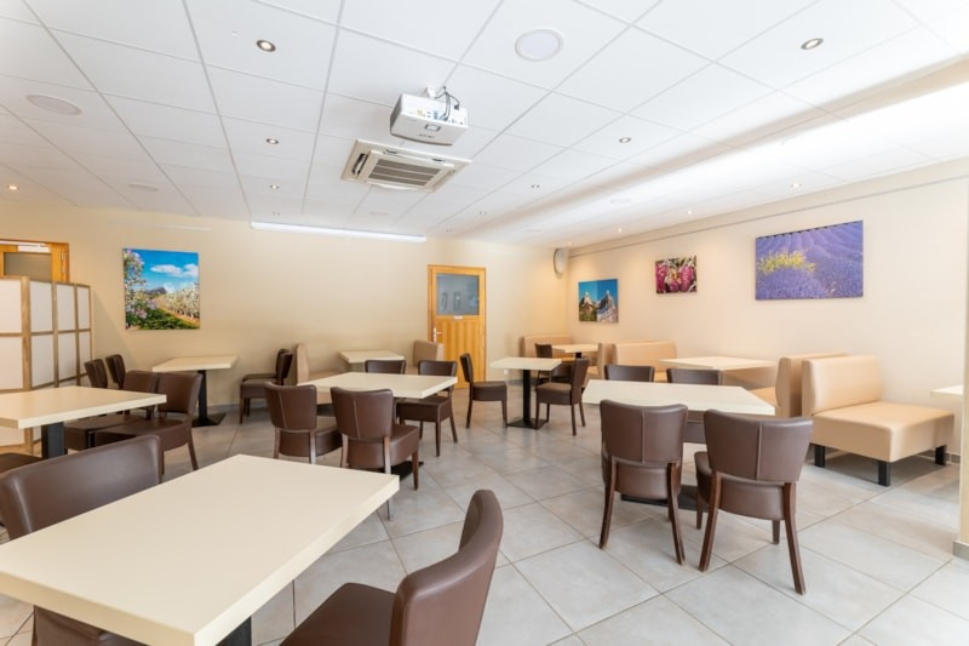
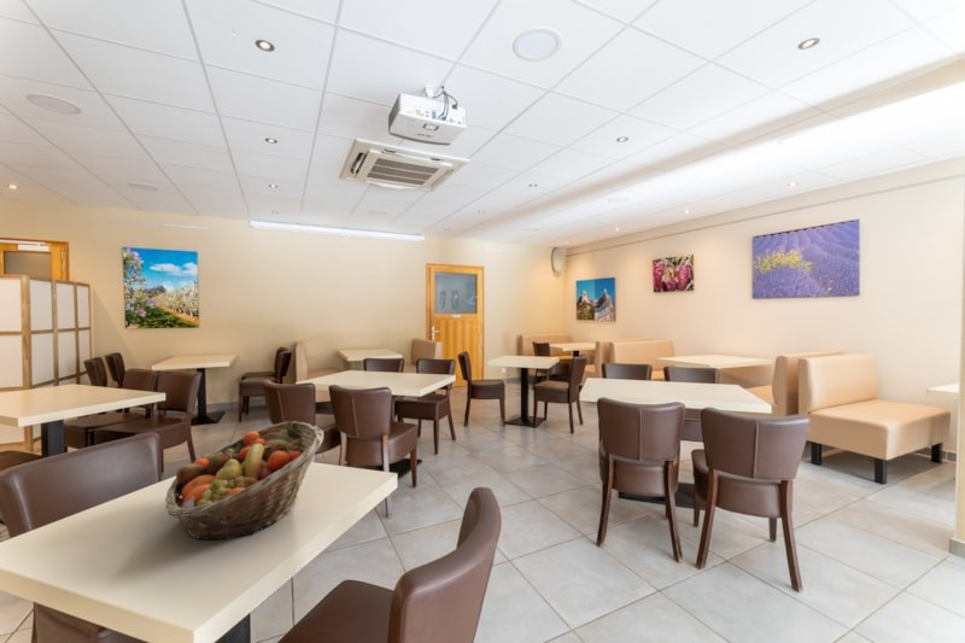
+ fruit basket [164,420,324,540]
